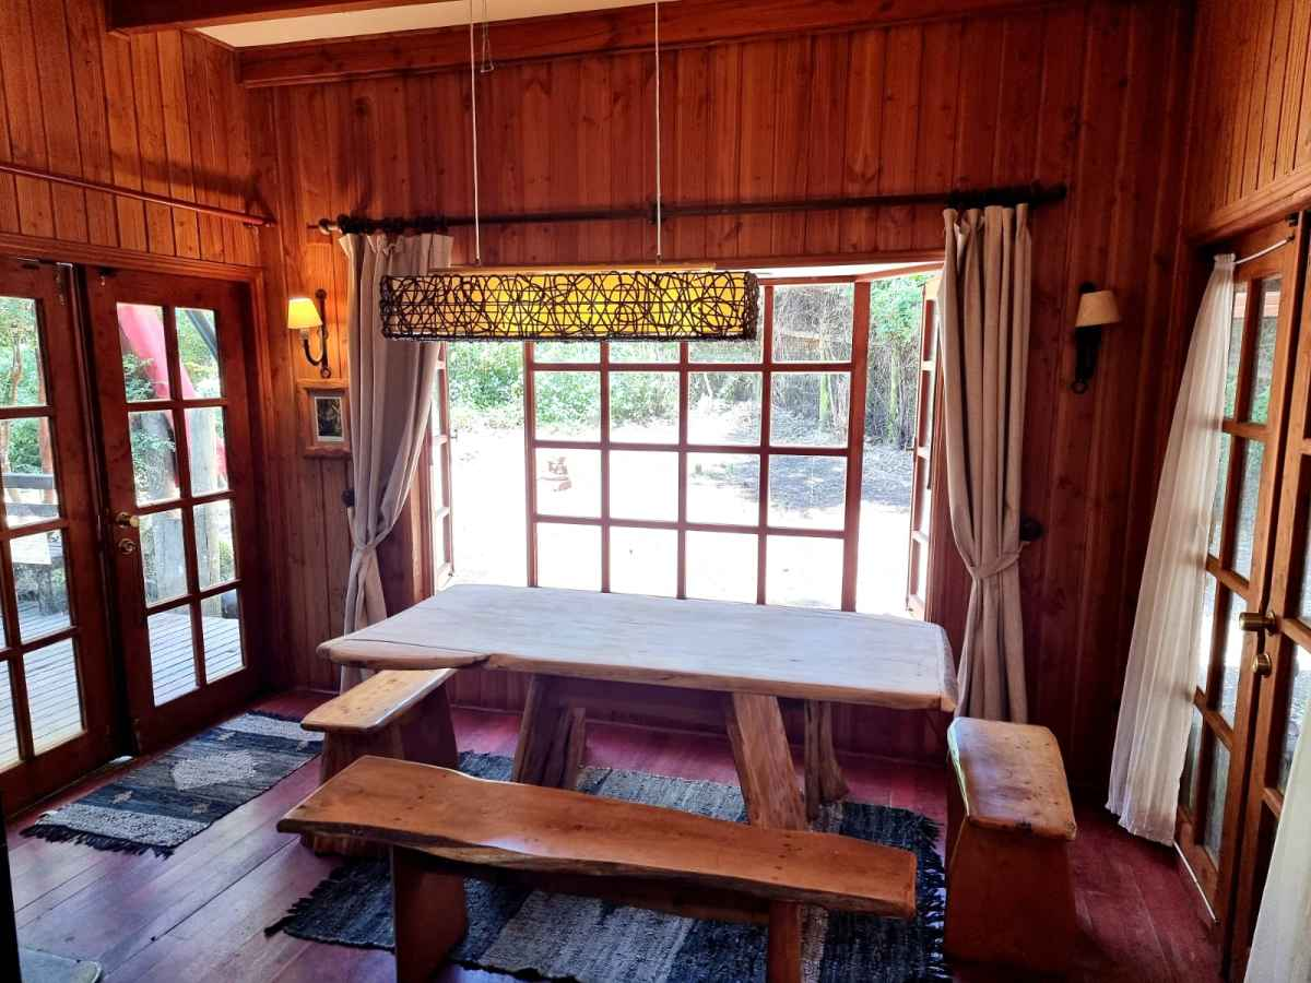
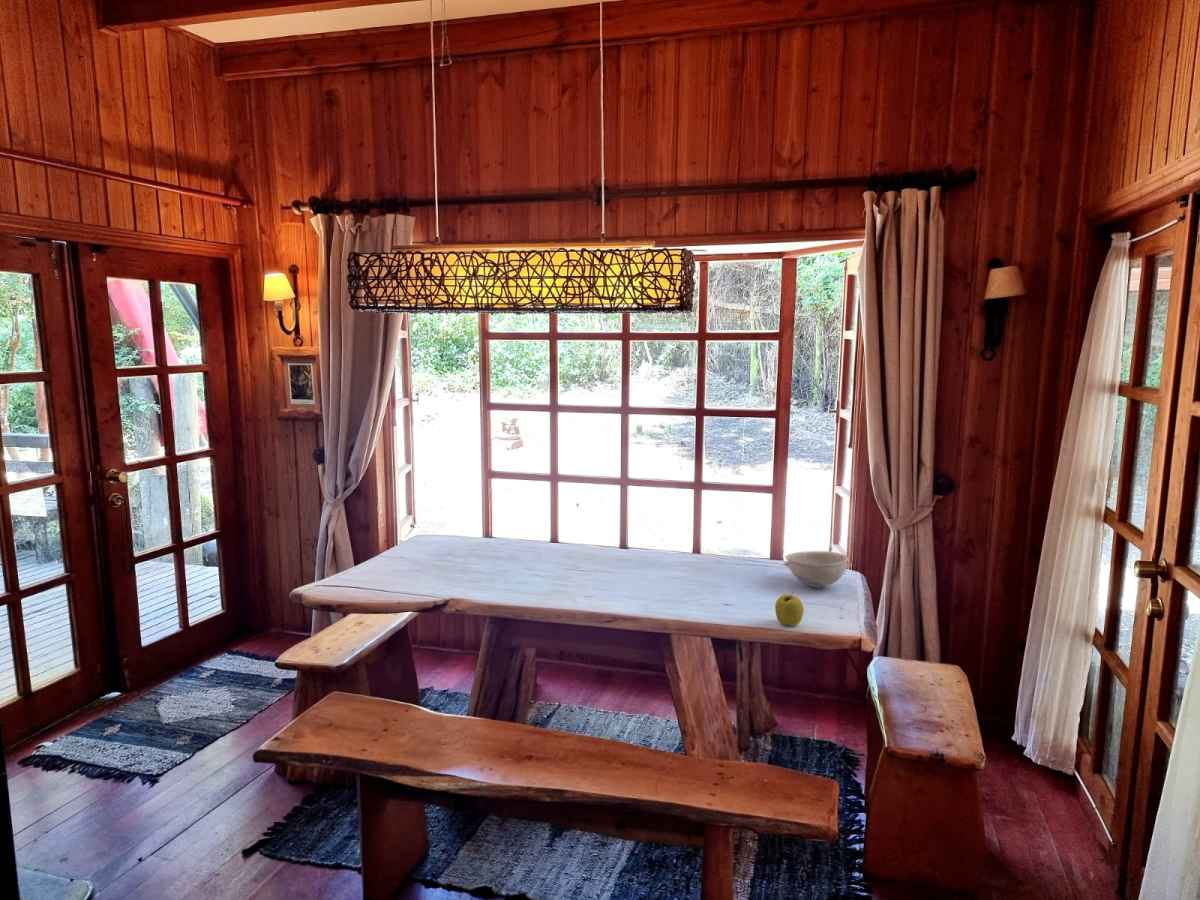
+ bowl [782,550,853,588]
+ apple [774,591,805,627]
